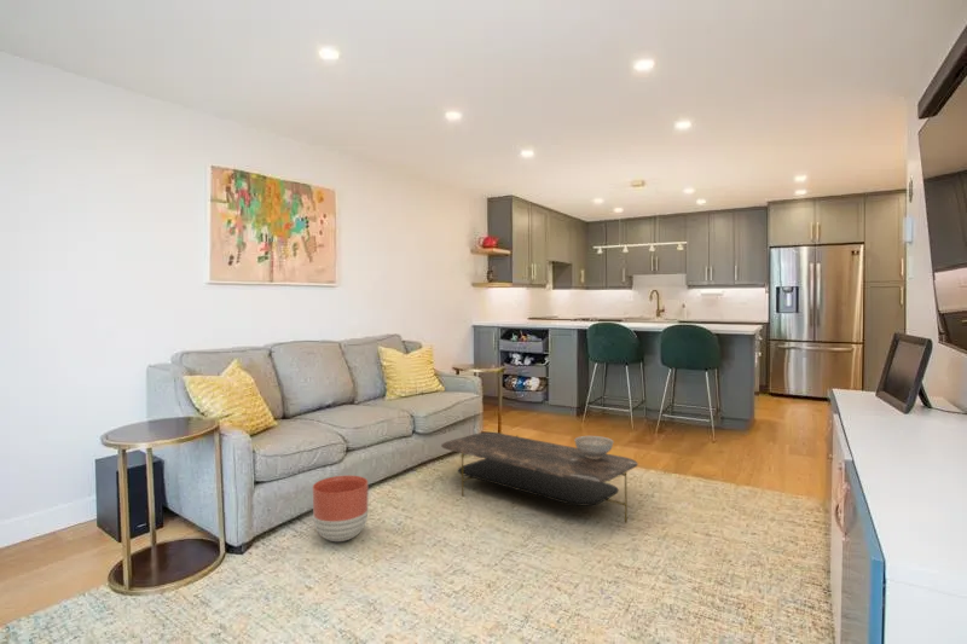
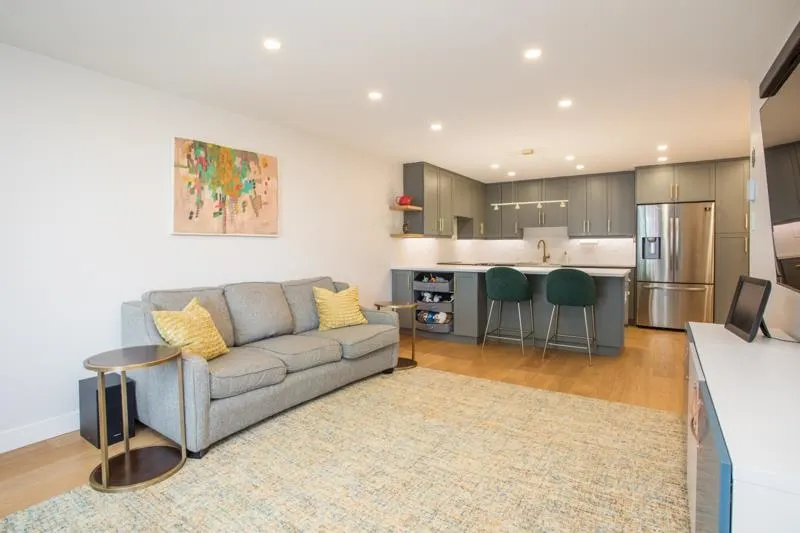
- decorative bowl [573,435,615,459]
- planter [312,475,370,543]
- coffee table [440,431,639,523]
